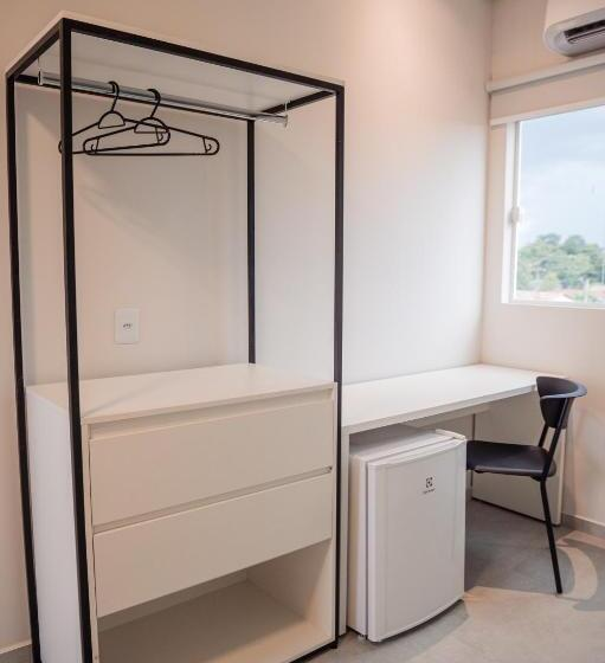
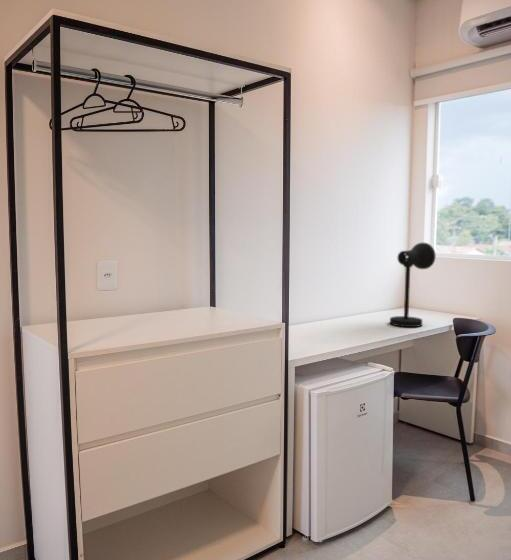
+ desk lamp [389,242,437,328]
